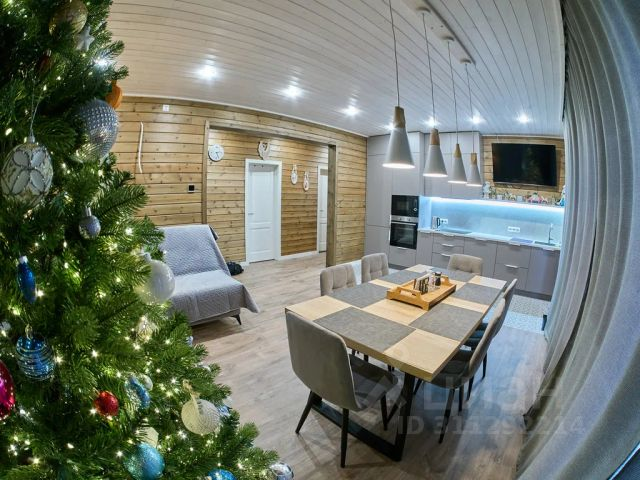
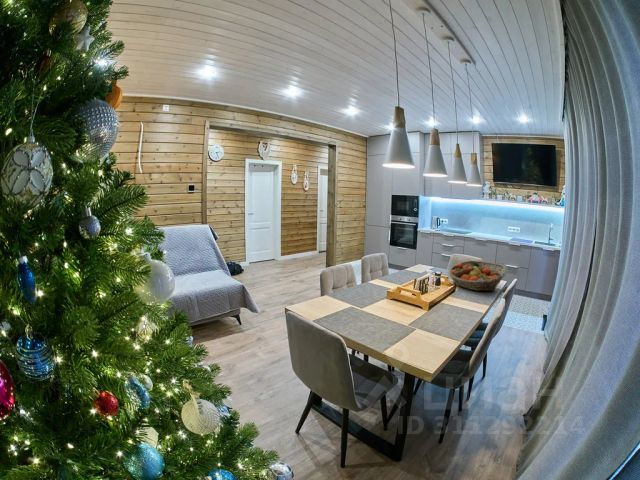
+ fruit basket [447,260,509,292]
